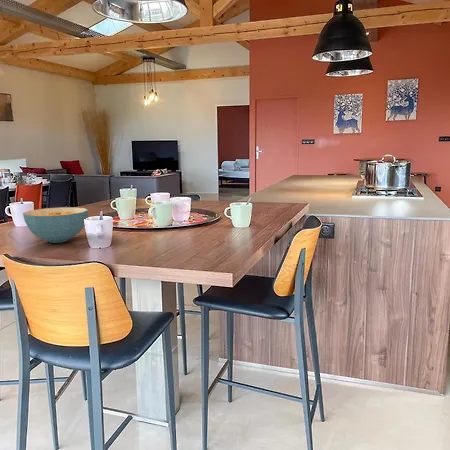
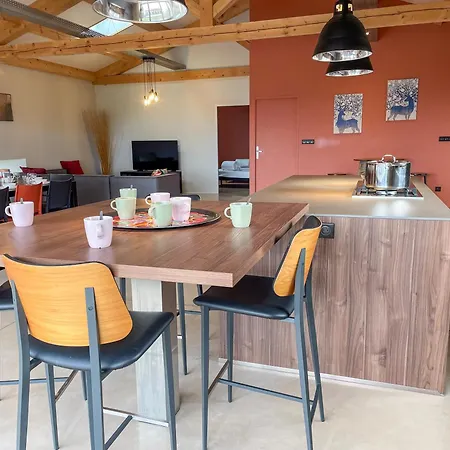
- cereal bowl [22,206,89,244]
